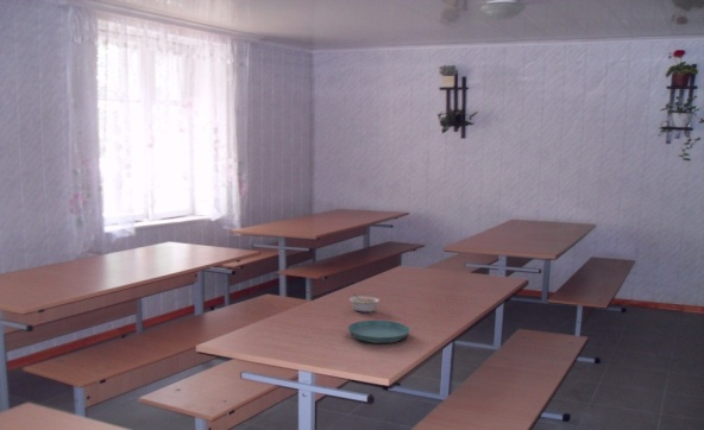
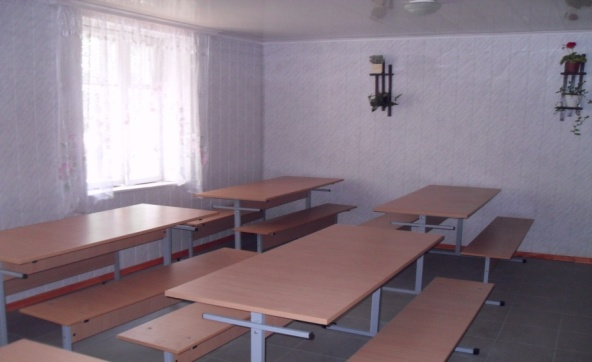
- saucer [347,320,411,344]
- legume [348,292,381,314]
